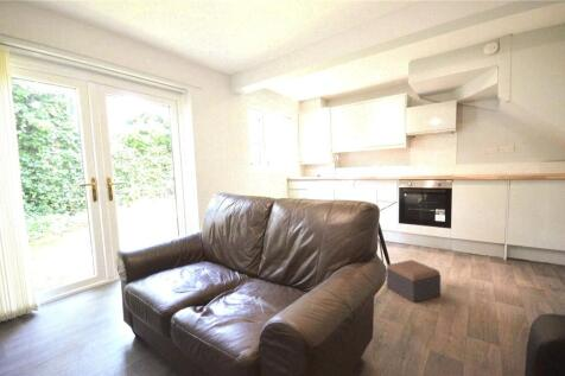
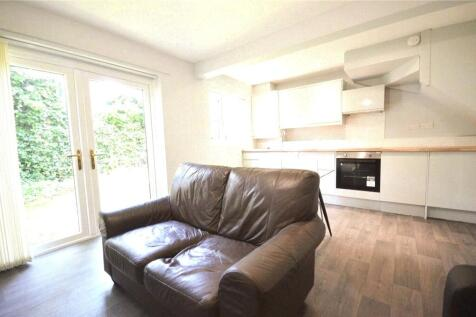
- footstool [386,259,442,304]
